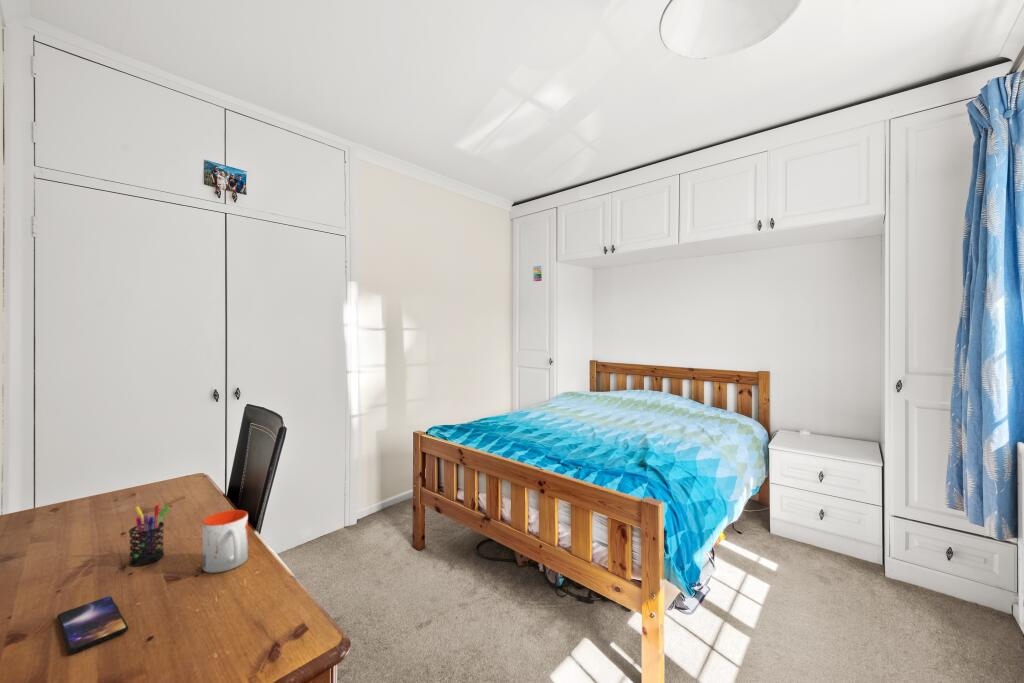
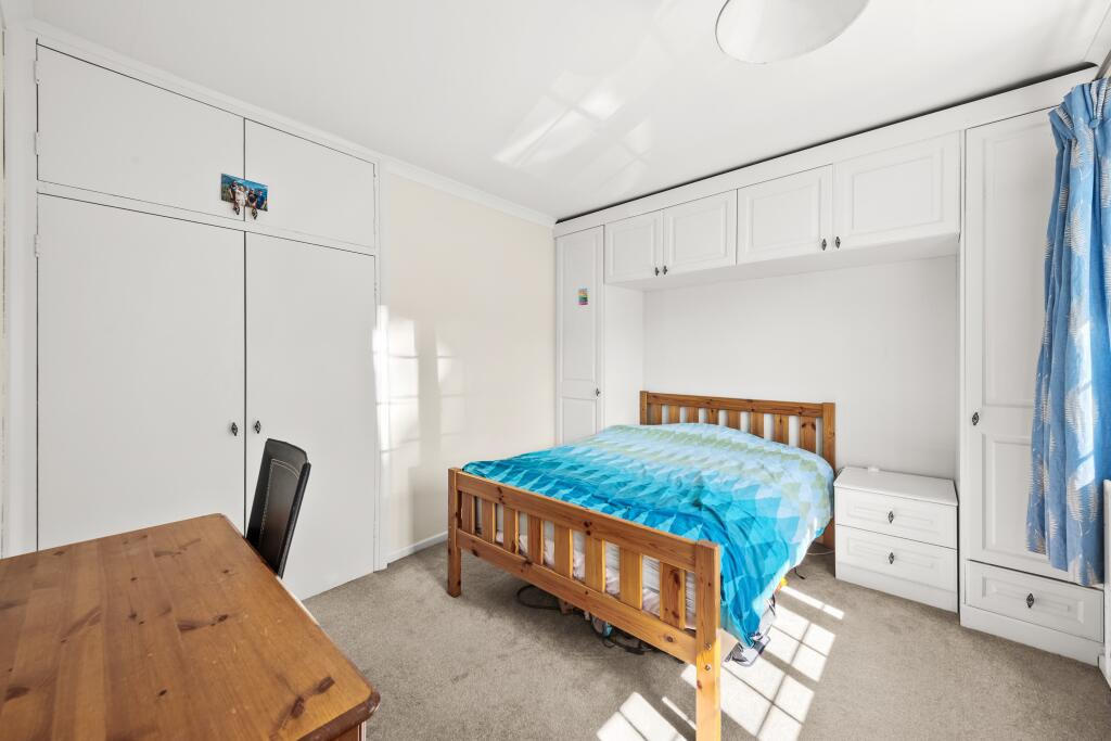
- pen holder [128,504,171,567]
- smartphone [56,596,129,654]
- mug [202,509,249,574]
